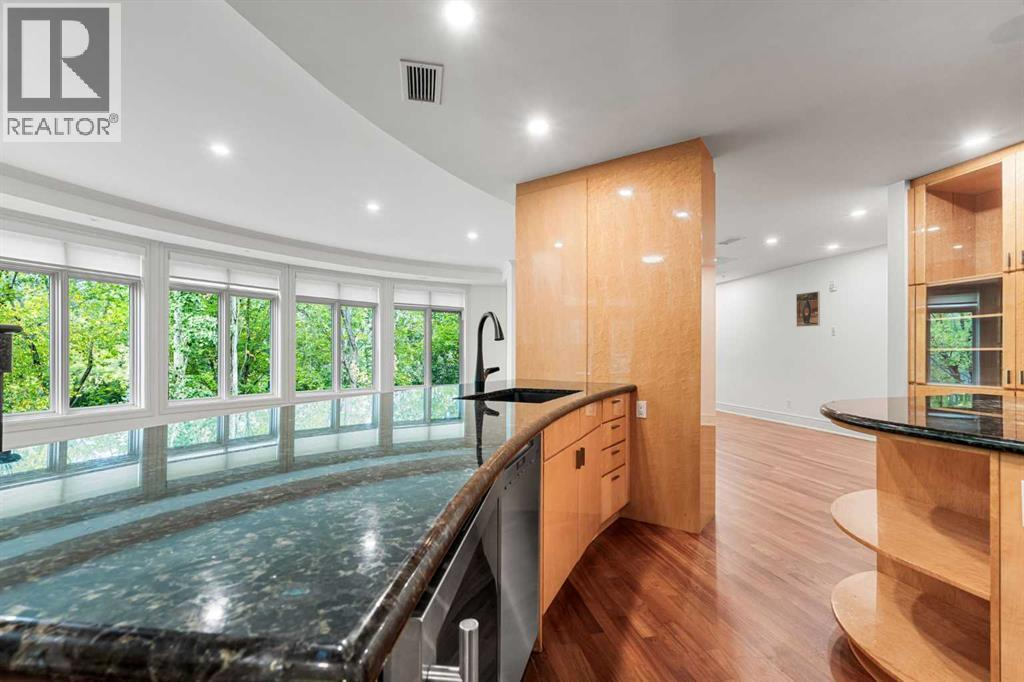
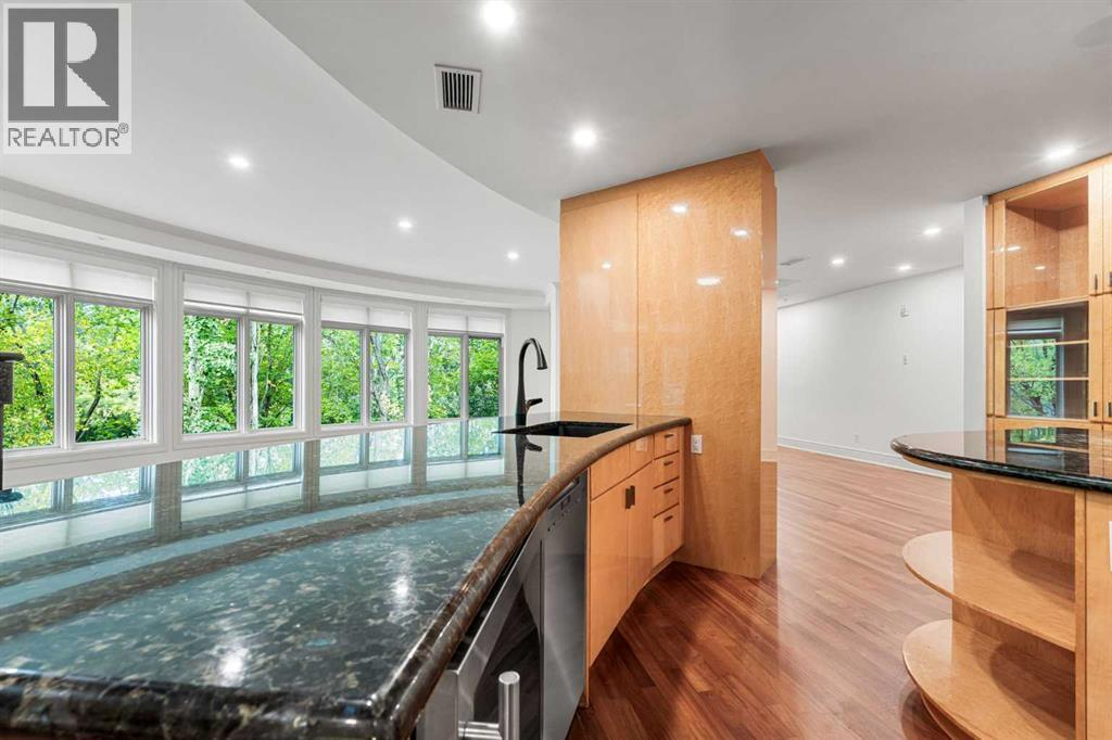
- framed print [795,290,821,328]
